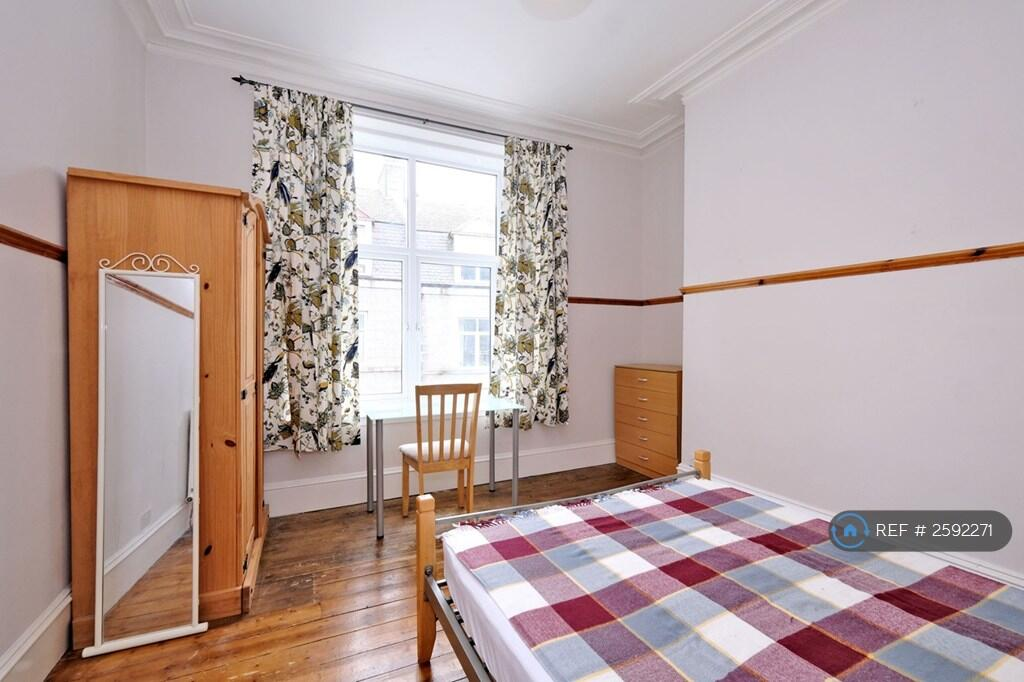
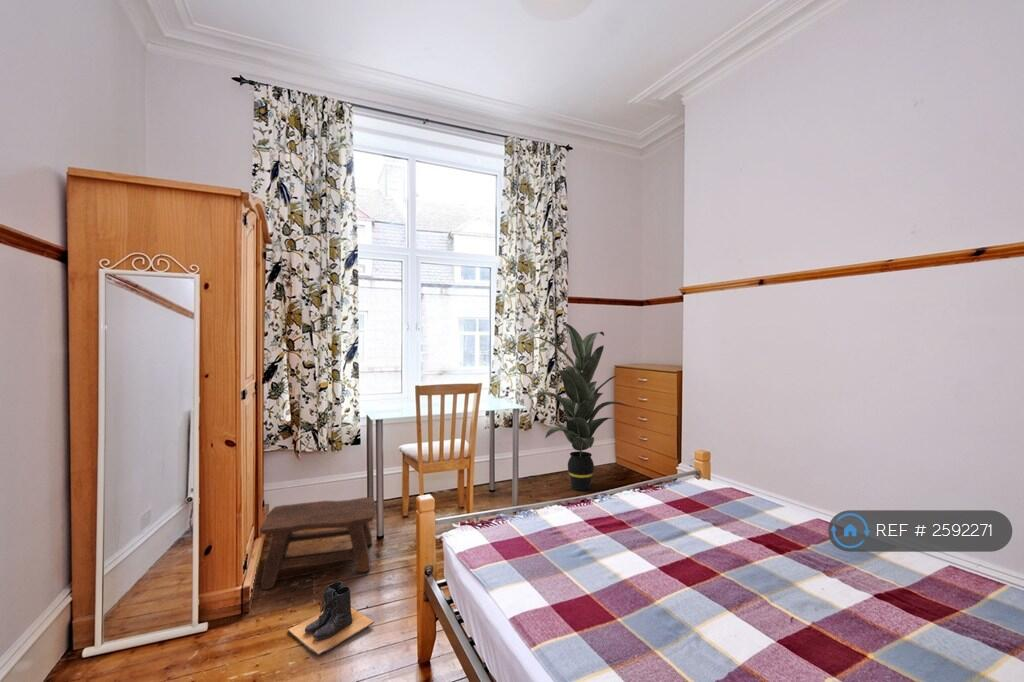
+ stool [258,496,376,590]
+ boots [287,580,375,656]
+ indoor plant [530,321,631,492]
